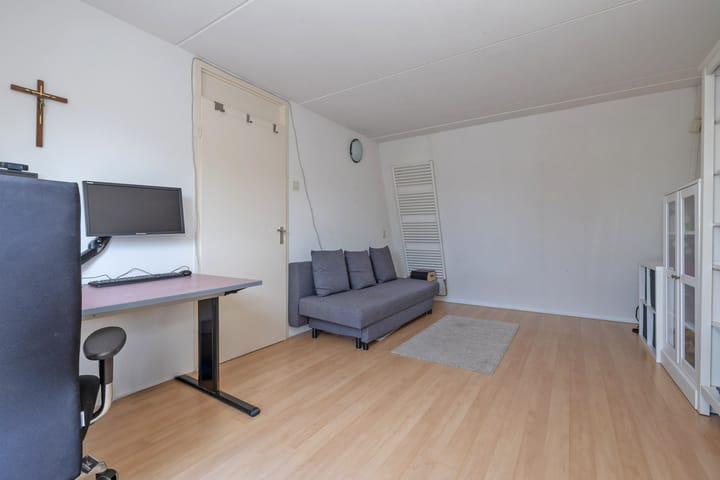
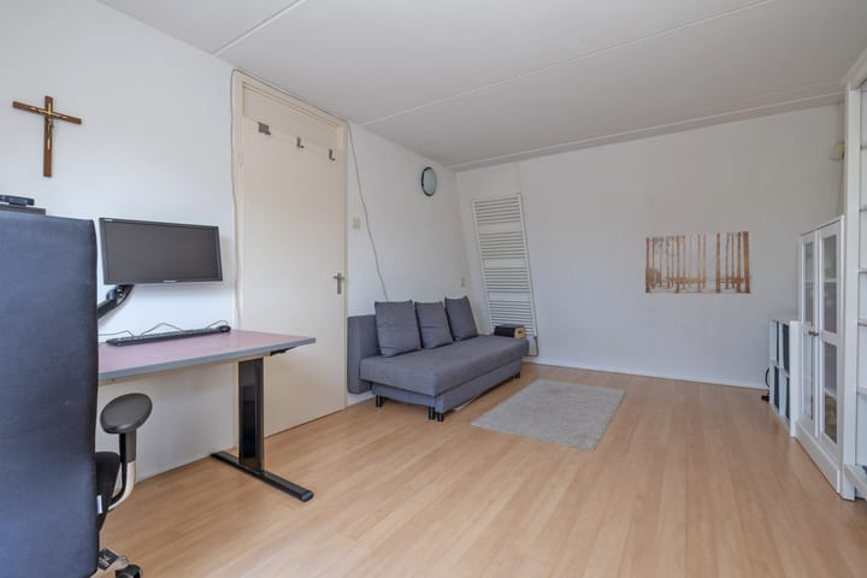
+ wall art [644,230,754,295]
